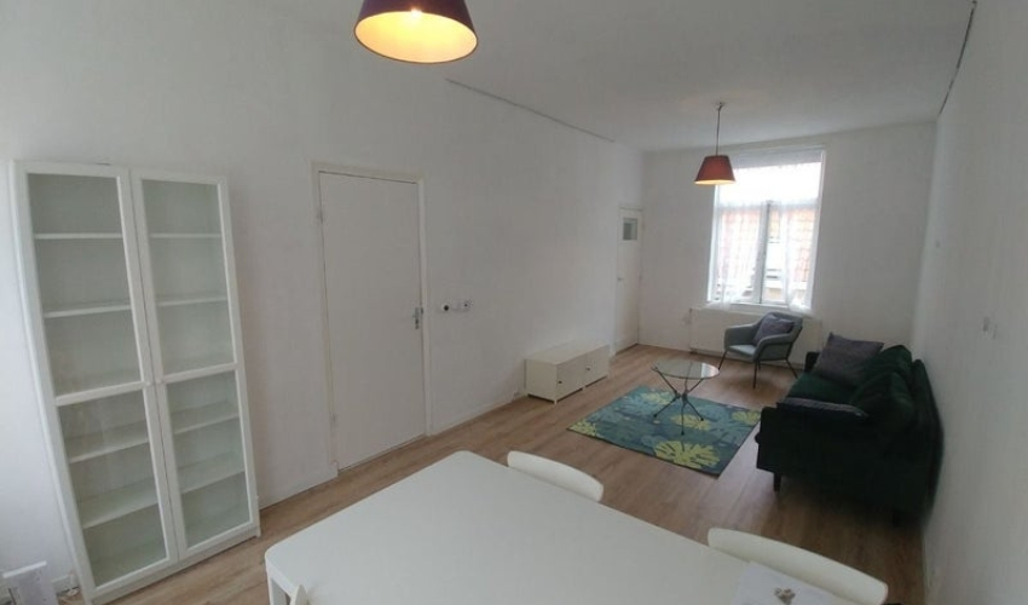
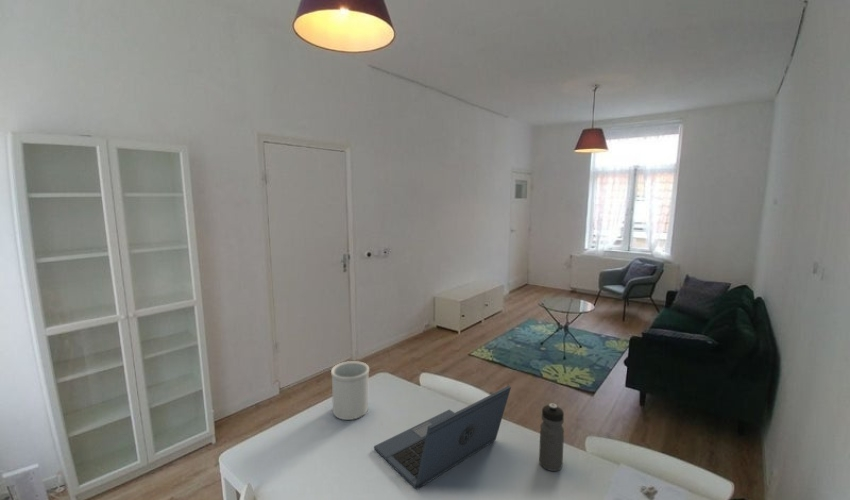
+ laptop [373,385,512,490]
+ water bottle [538,403,565,472]
+ utensil holder [330,360,370,421]
